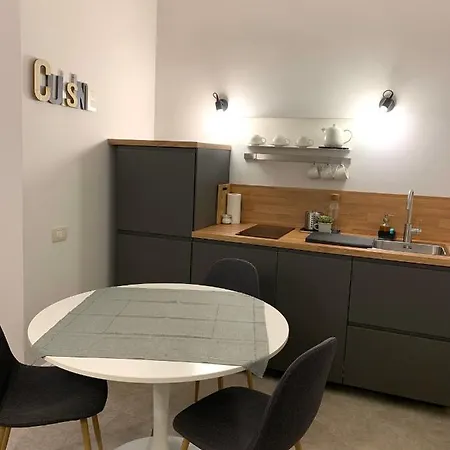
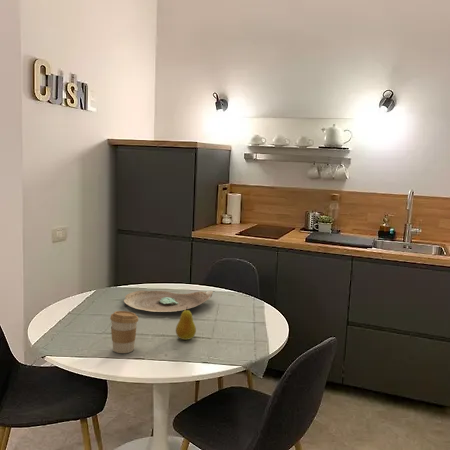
+ fruit [175,306,197,341]
+ decorative bowl [123,290,214,313]
+ coffee cup [109,310,139,354]
